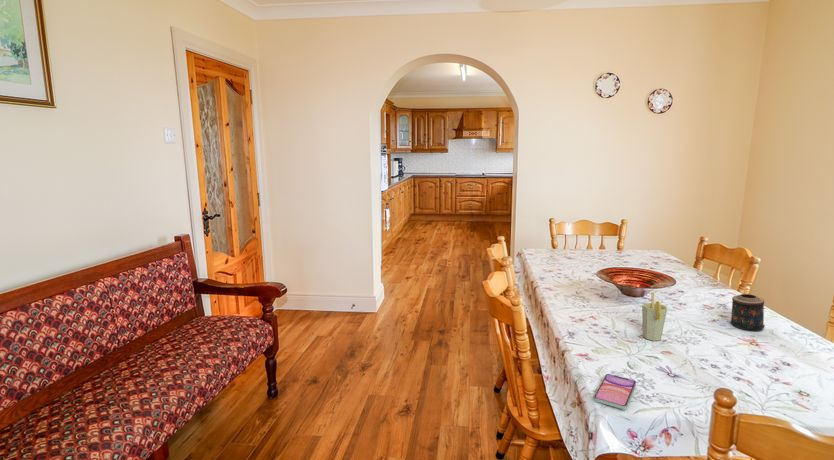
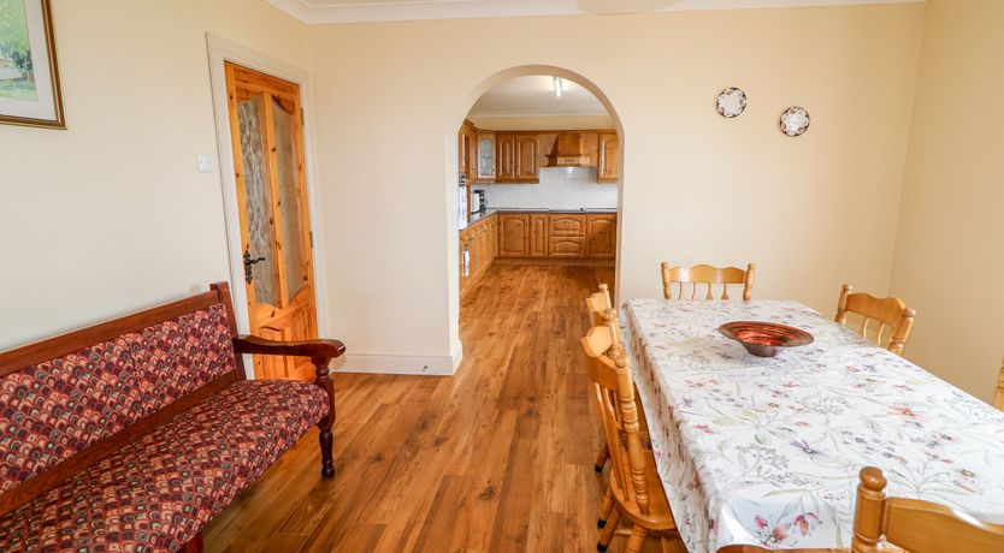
- candle [729,293,766,332]
- smartphone [593,373,637,411]
- cup [641,291,668,342]
